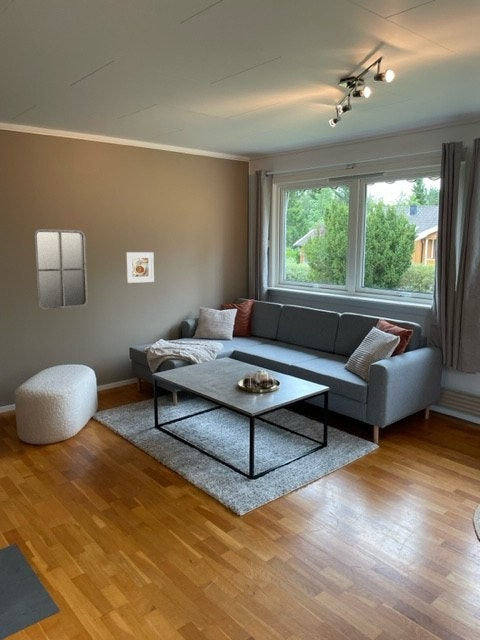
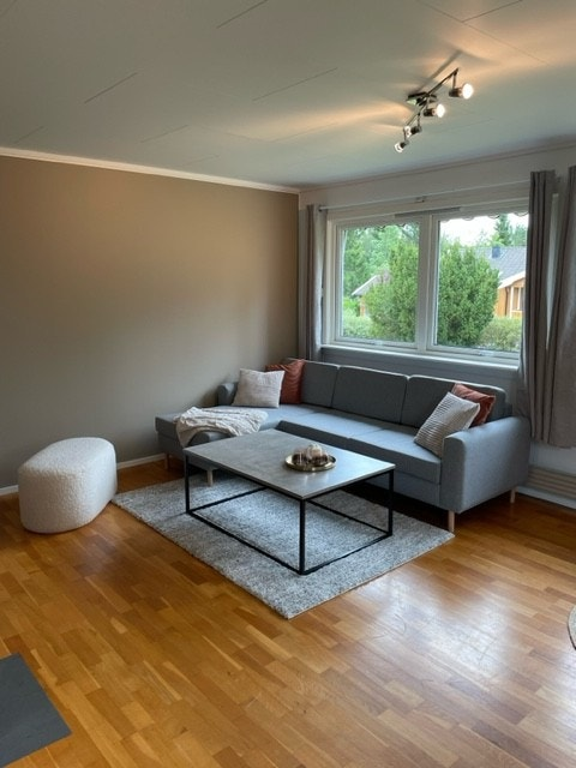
- home mirror [33,228,89,311]
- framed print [125,251,155,284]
